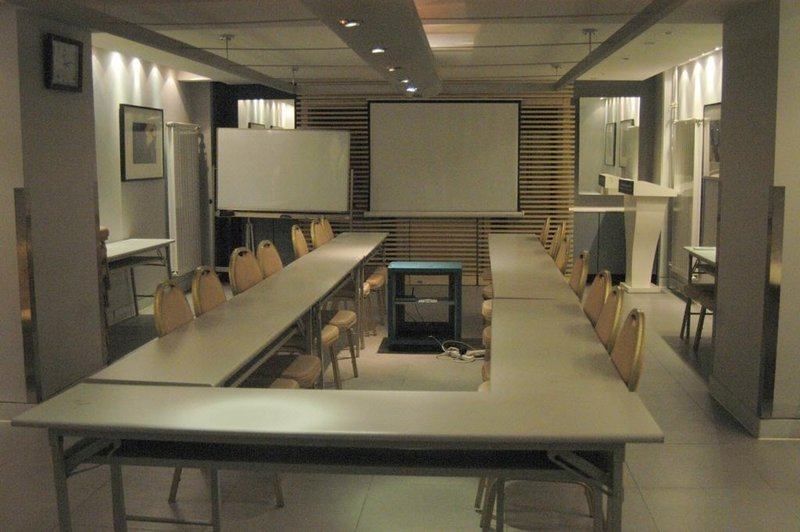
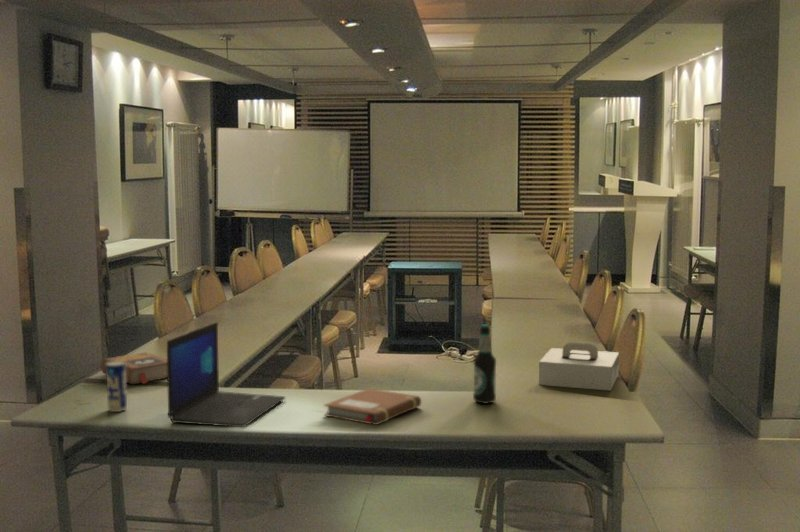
+ notebook [323,387,422,426]
+ tissue box [538,341,620,392]
+ beverage can [106,361,128,413]
+ laptop [166,321,286,428]
+ bottle [472,323,497,405]
+ book [100,351,167,385]
